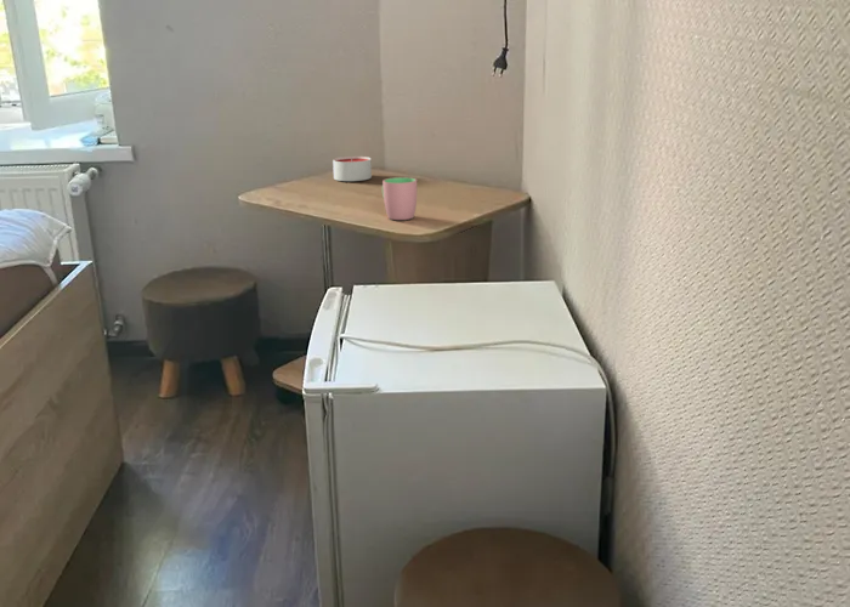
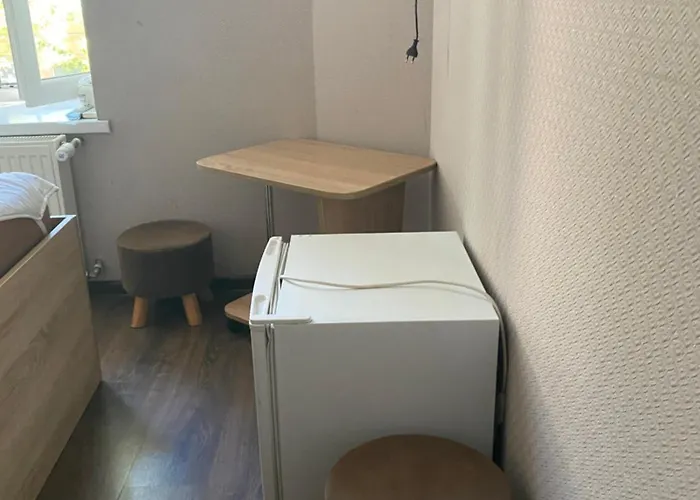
- cup [381,176,418,221]
- candle [332,155,373,182]
